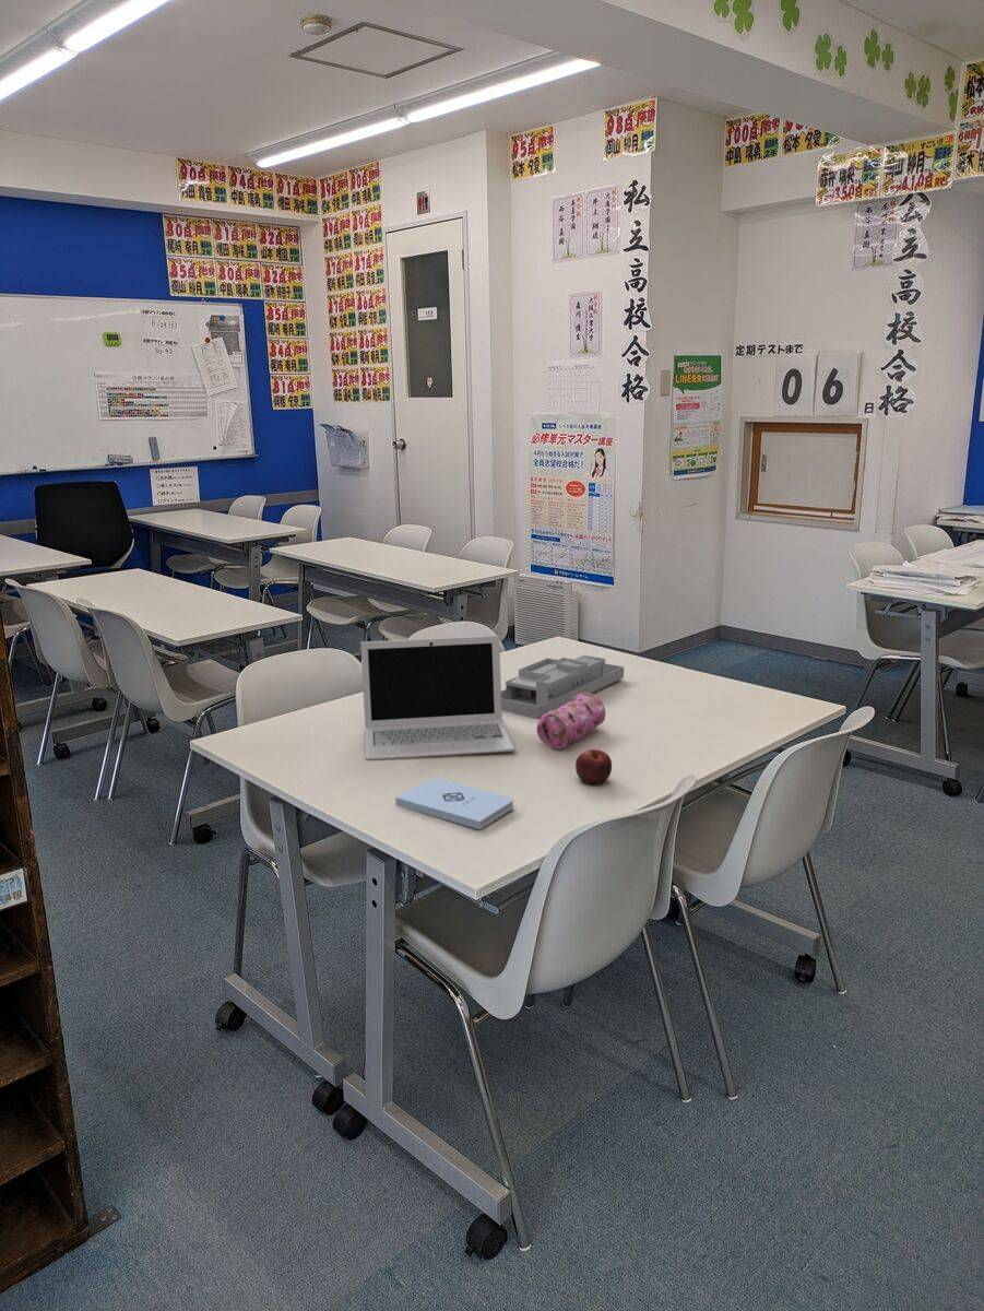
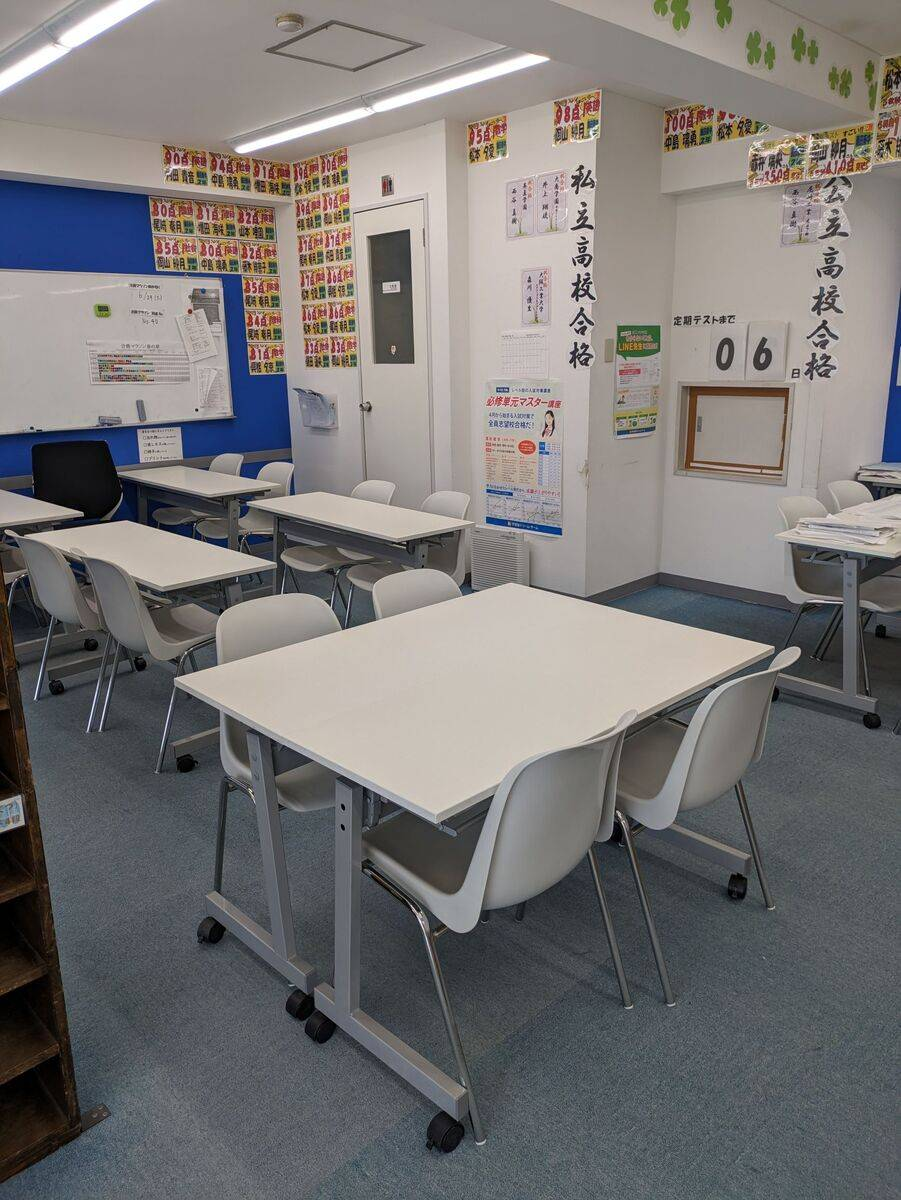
- desk organizer [501,654,625,720]
- laptop [359,635,517,761]
- apple [574,748,613,786]
- pencil case [536,693,606,749]
- notepad [394,777,514,830]
